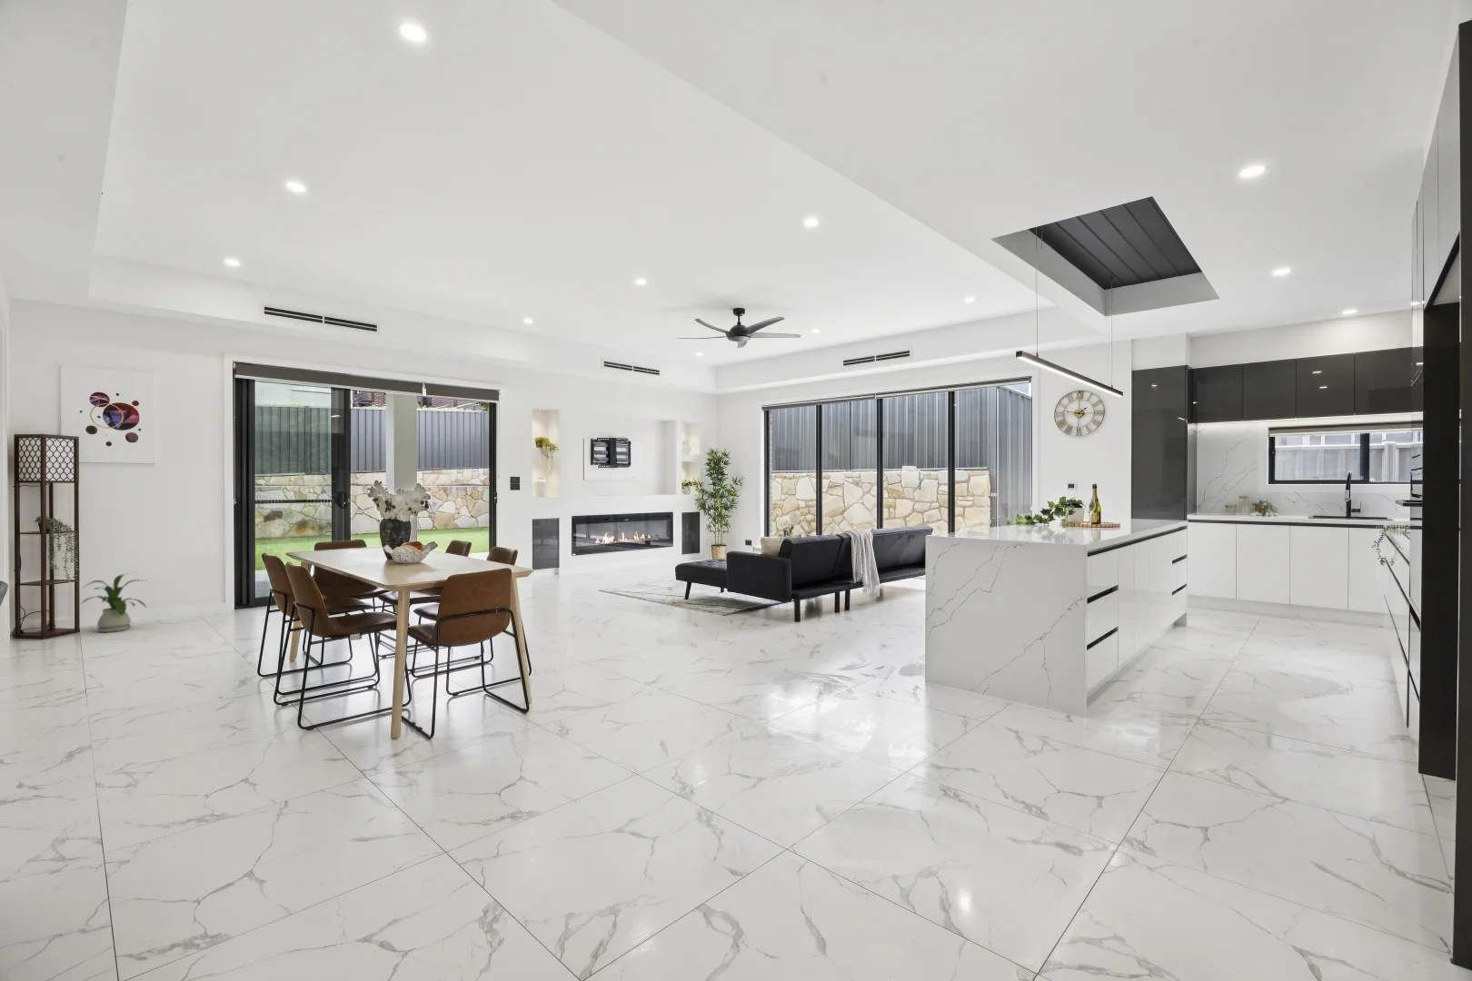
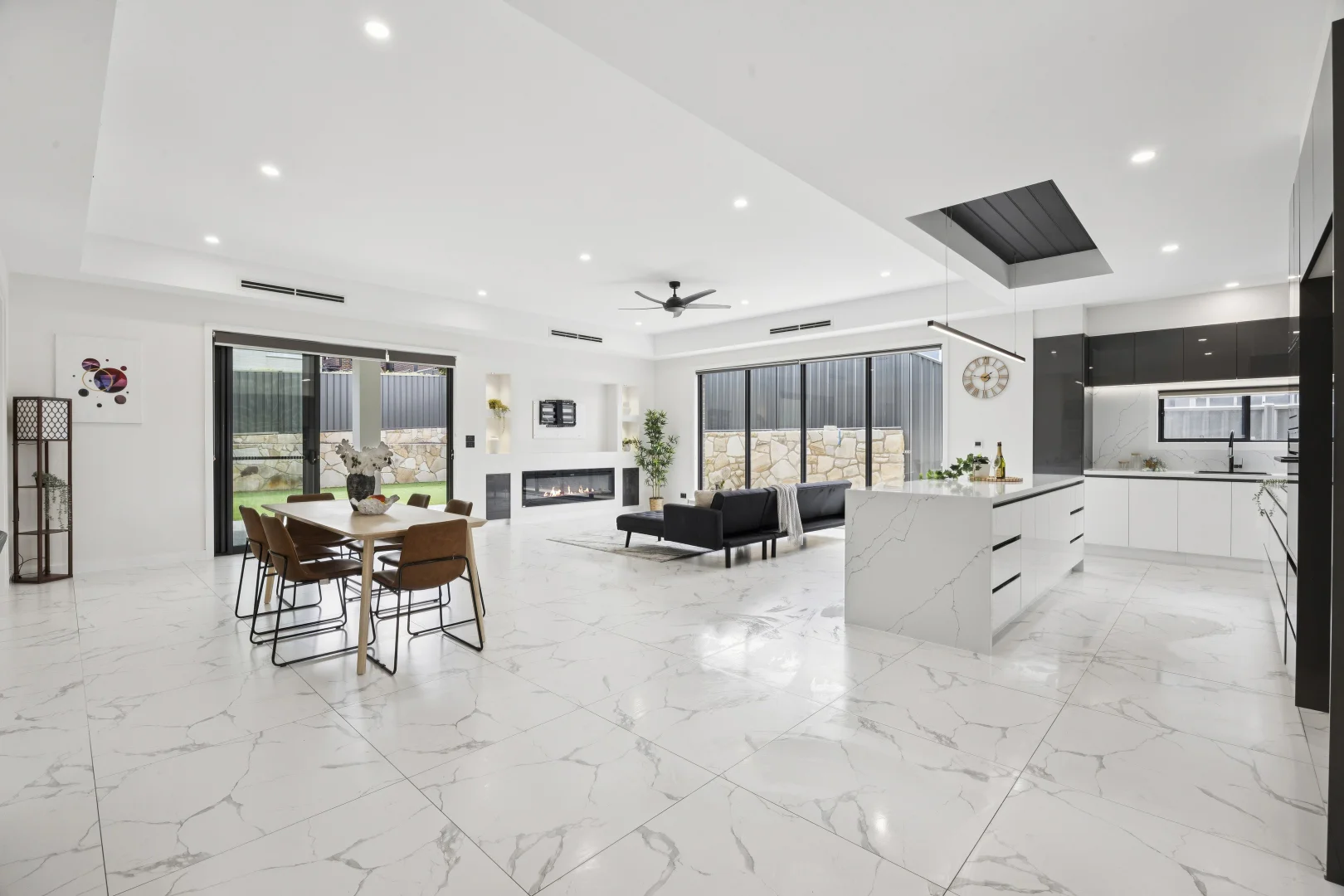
- house plant [80,573,147,633]
